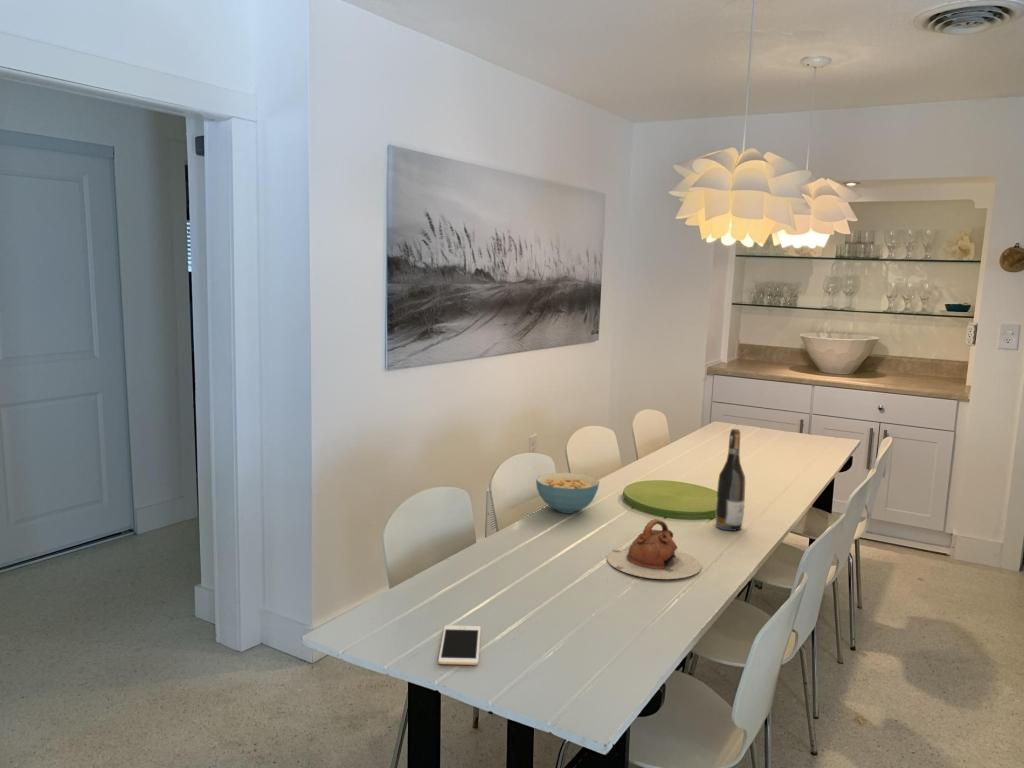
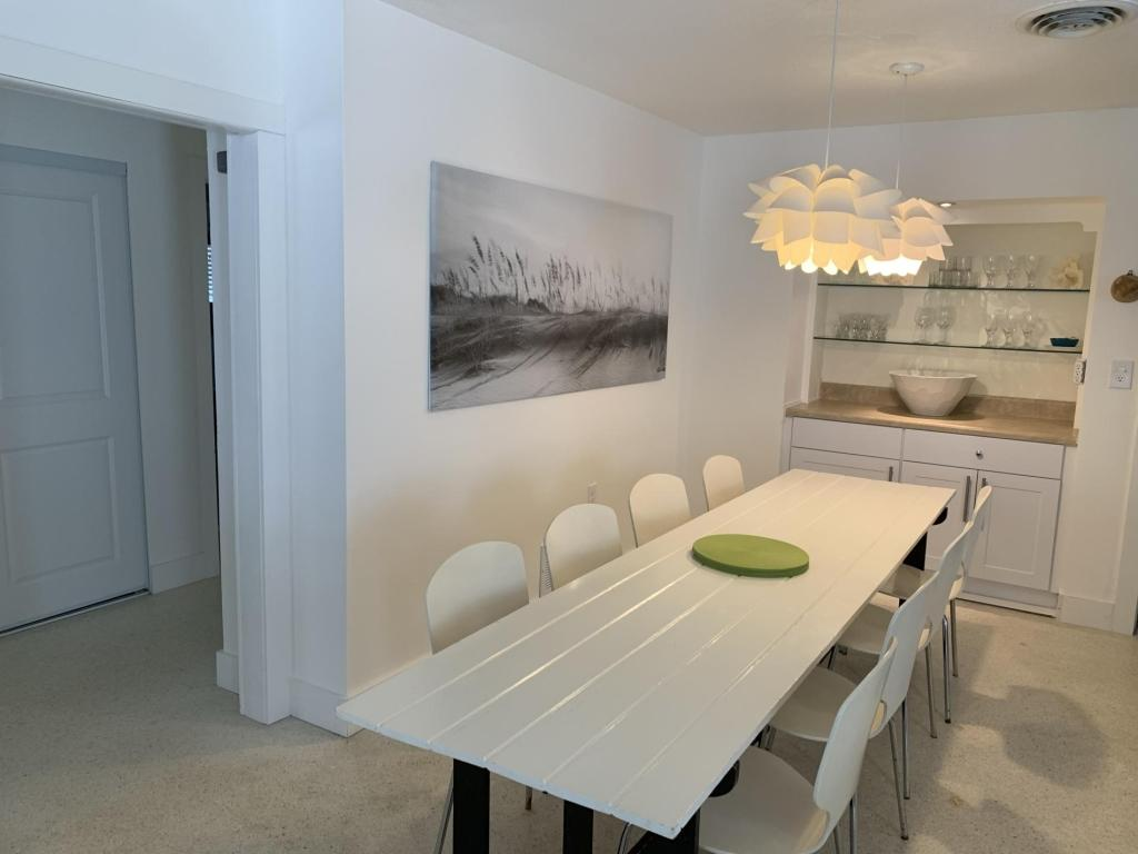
- cereal bowl [535,472,600,514]
- wine bottle [715,428,746,532]
- teapot [606,518,702,580]
- cell phone [437,624,482,666]
